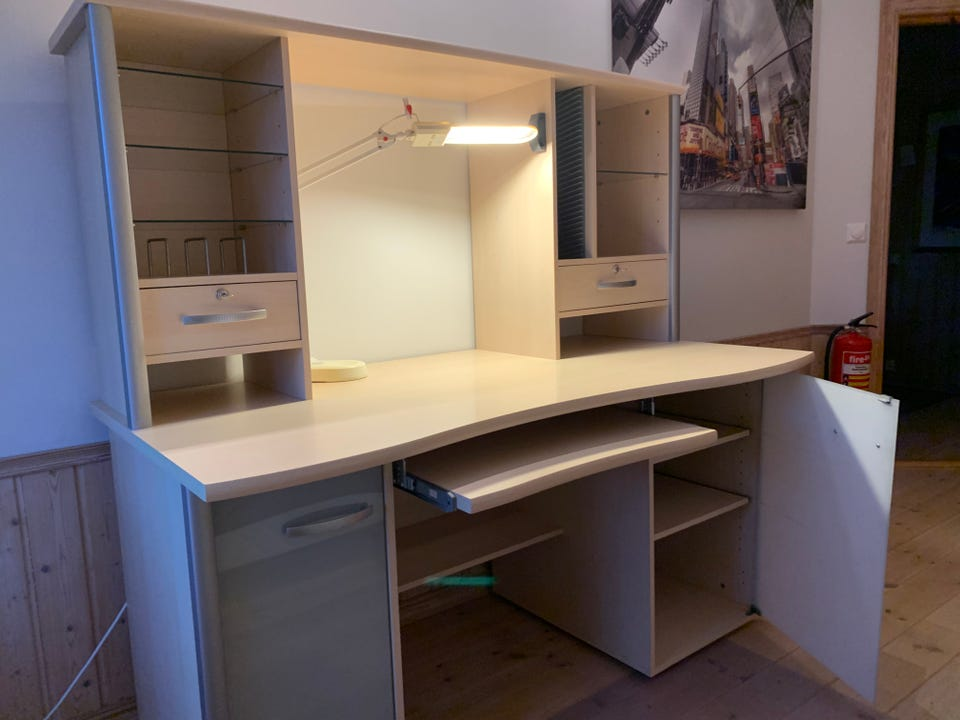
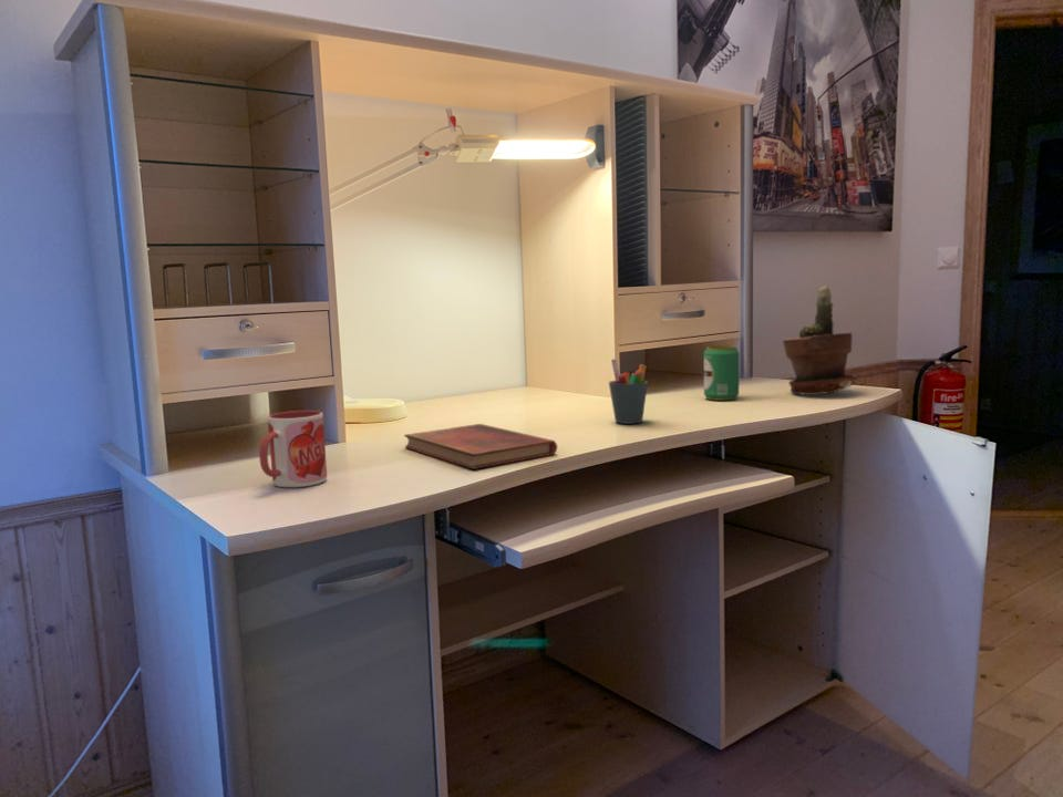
+ diary [403,423,558,470]
+ pen holder [608,358,649,425]
+ mug [258,410,328,488]
+ potted plant [782,286,858,396]
+ beverage can [703,344,740,402]
